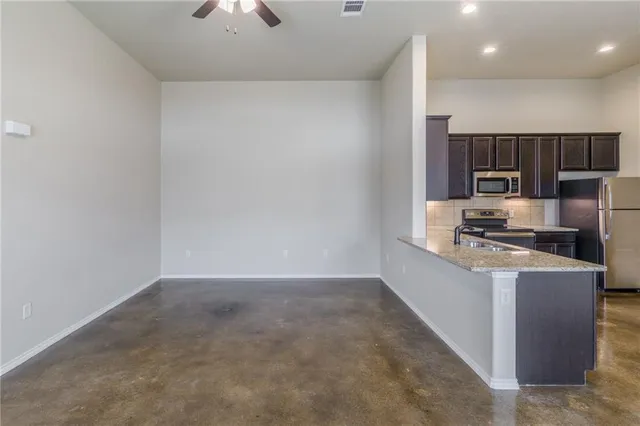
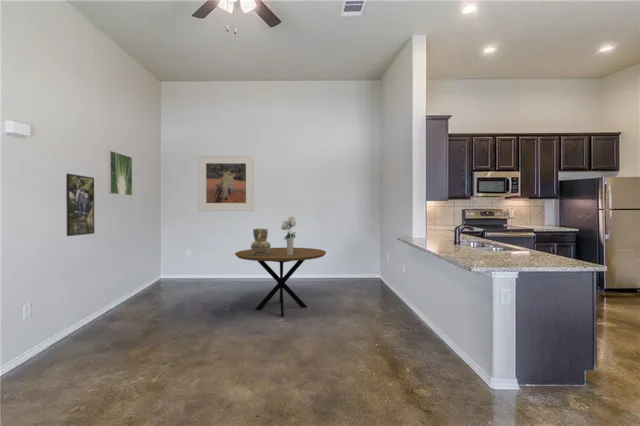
+ bouquet [280,215,298,255]
+ dining table [234,247,327,317]
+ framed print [197,155,255,212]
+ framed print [65,173,95,237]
+ ceramic jug [250,228,272,255]
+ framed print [107,150,133,197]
